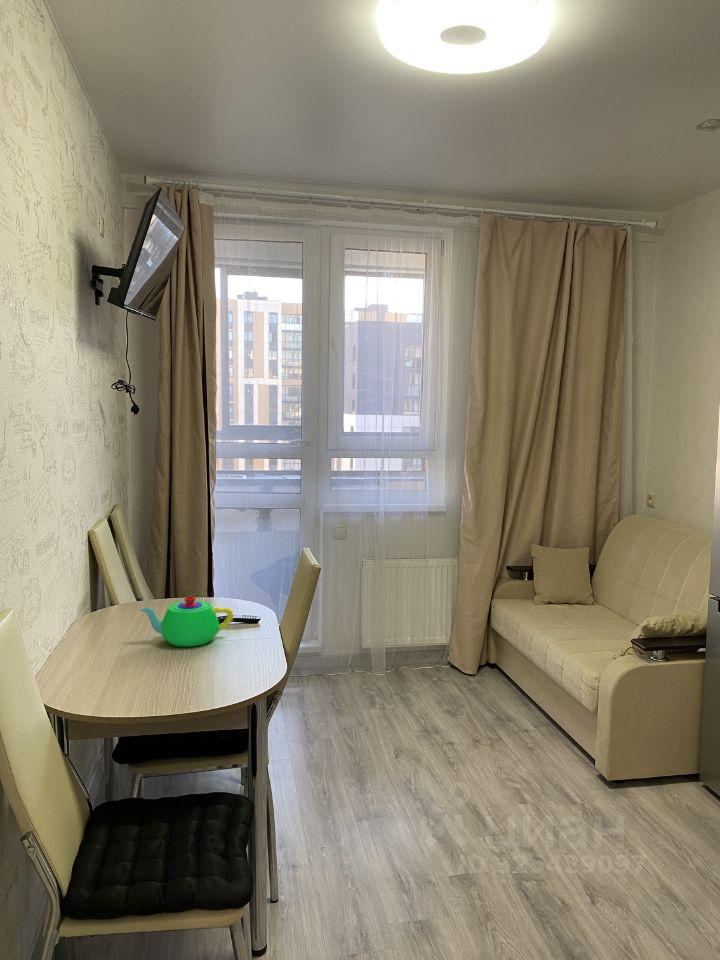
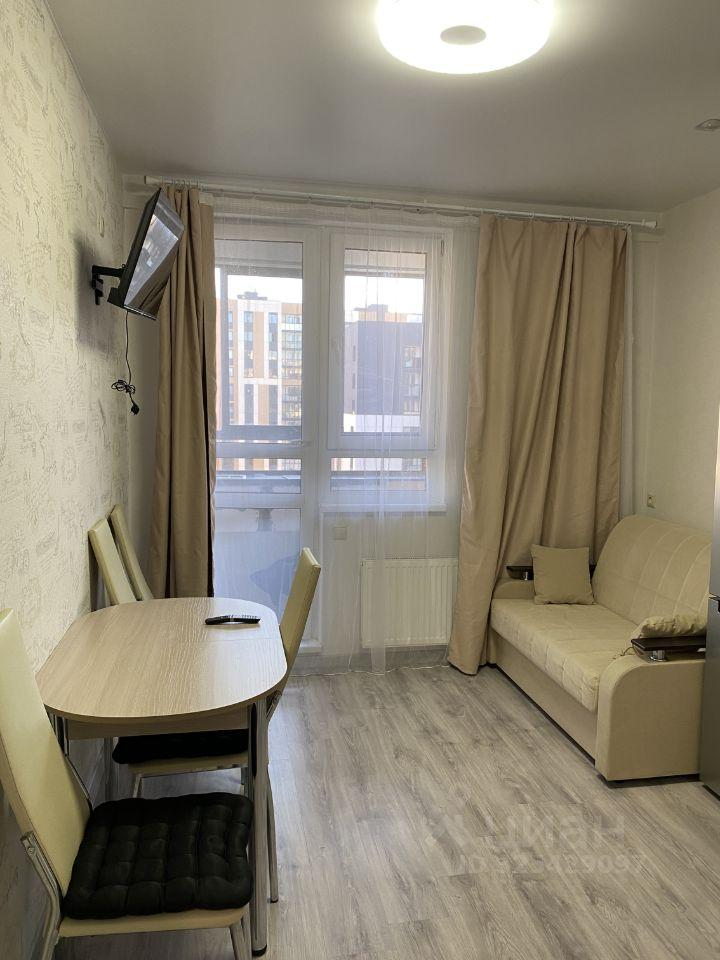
- teapot [139,596,233,648]
